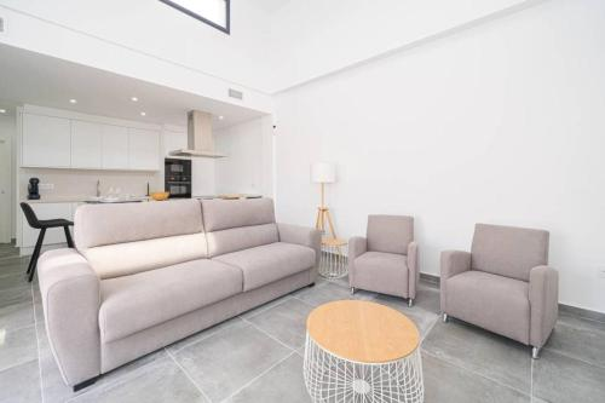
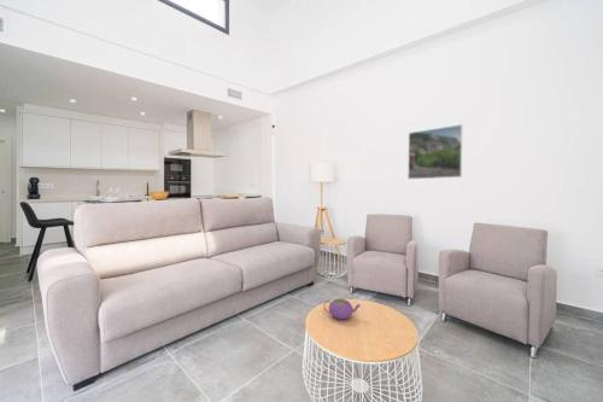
+ teapot [323,298,362,321]
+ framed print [406,123,463,180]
